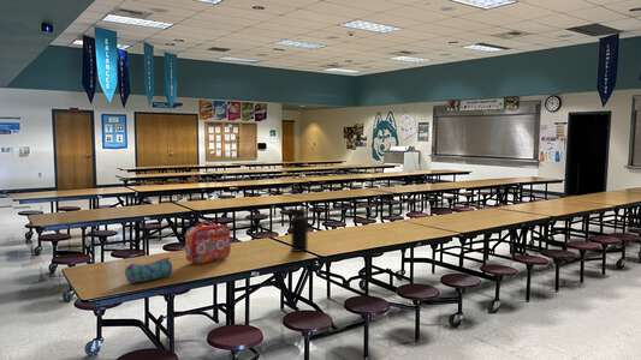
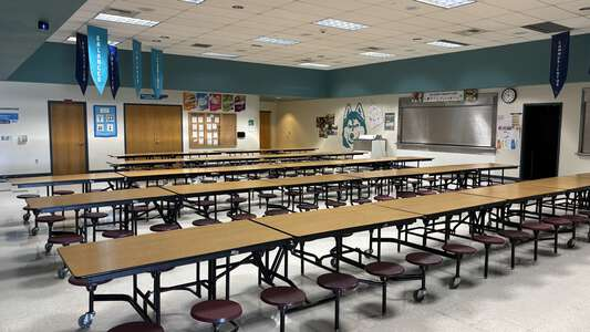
- pencil case [124,256,173,284]
- lunch box [184,220,232,265]
- water bottle [286,202,309,253]
